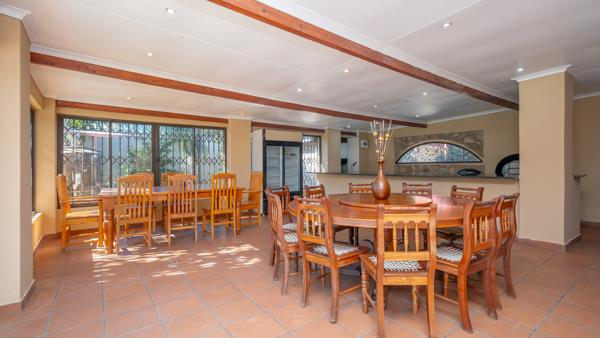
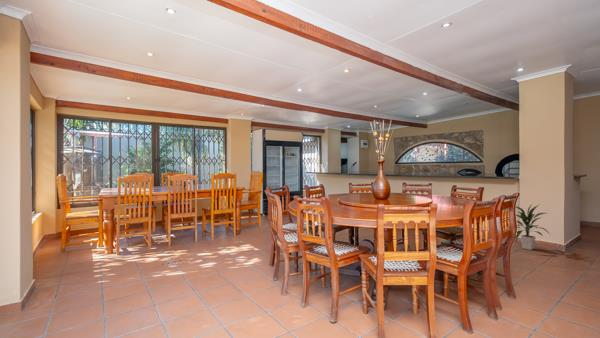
+ indoor plant [515,202,550,251]
